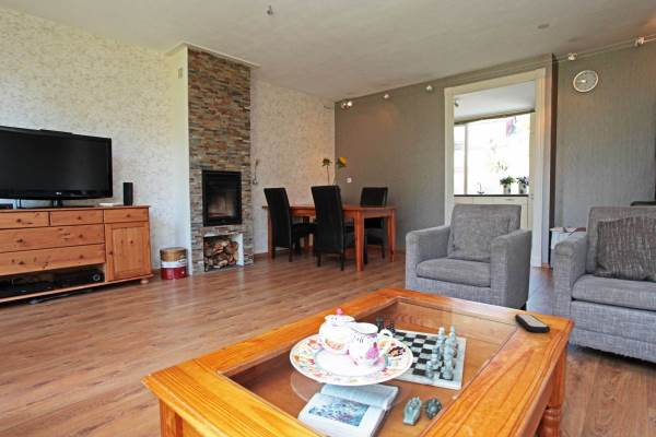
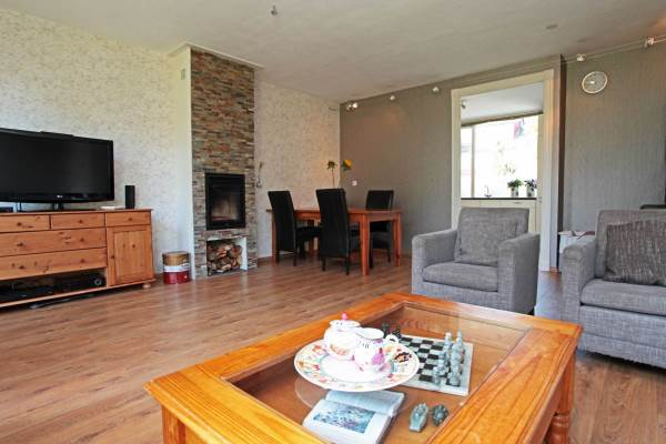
- remote control [514,312,551,333]
